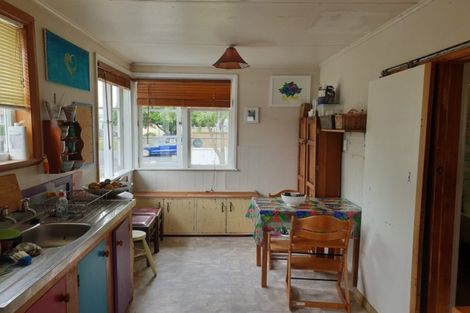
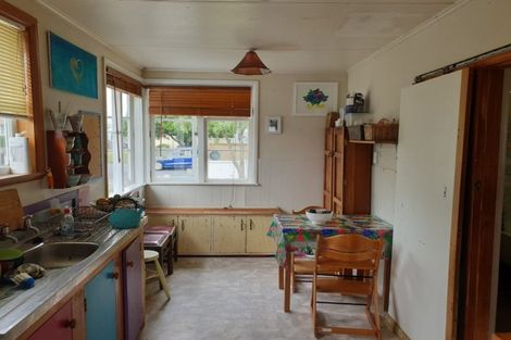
+ kettle [108,196,147,229]
